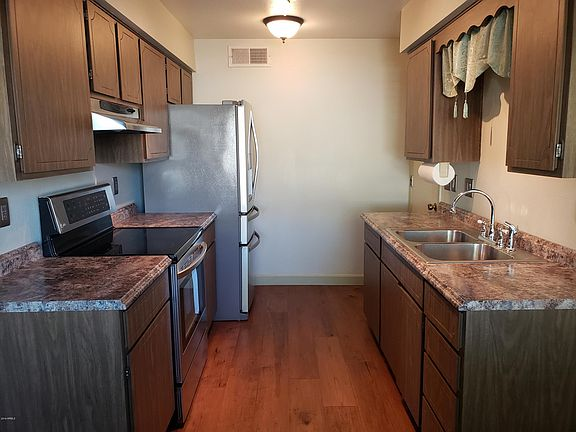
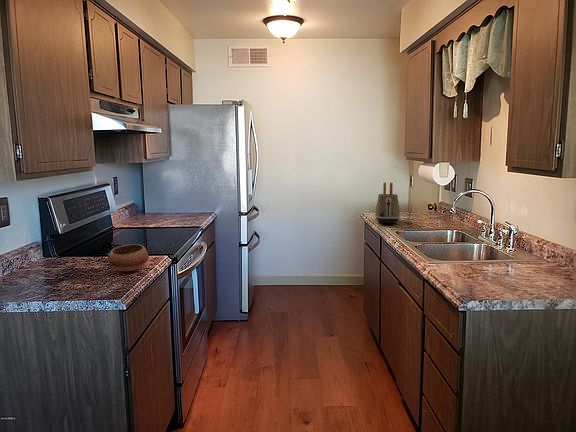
+ toaster [374,181,401,226]
+ bowl [107,243,150,272]
